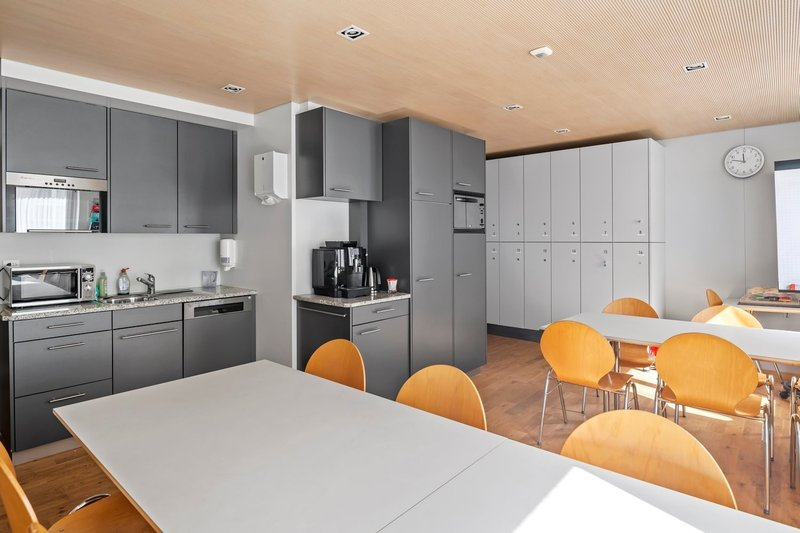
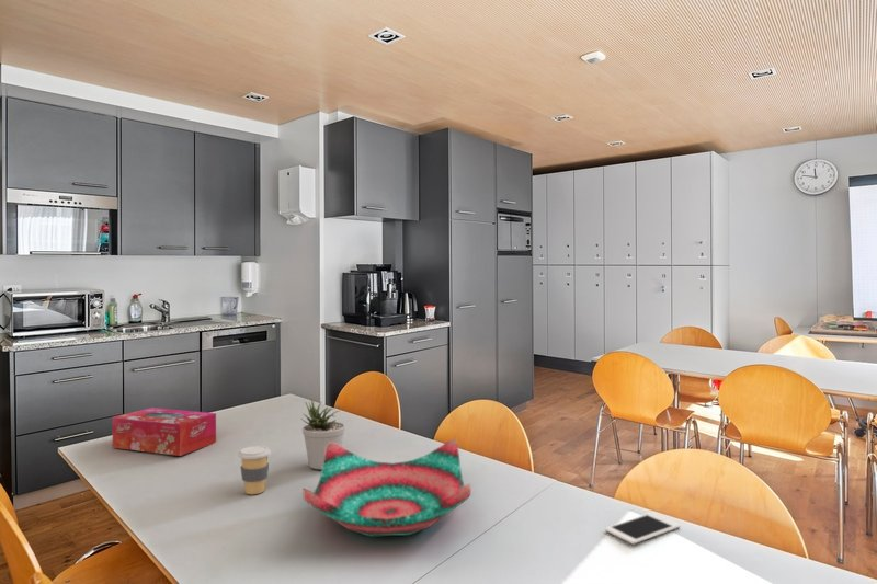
+ coffee cup [237,445,272,495]
+ decorative bowl [303,438,472,538]
+ potted plant [300,398,346,471]
+ cell phone [604,512,681,546]
+ tissue box [111,406,217,457]
